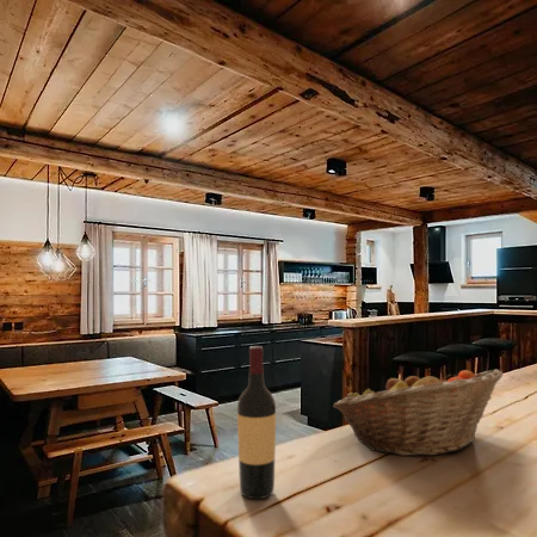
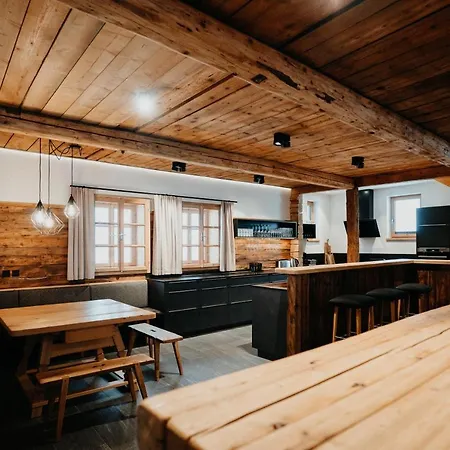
- fruit basket [332,368,504,457]
- wine bottle [236,345,277,500]
